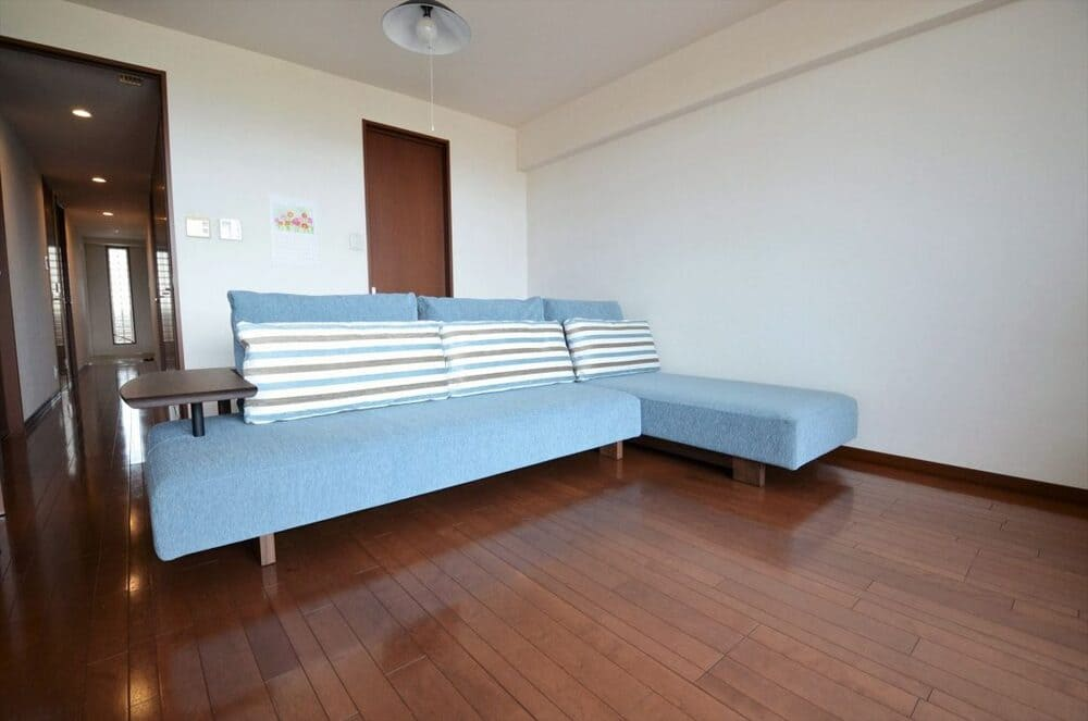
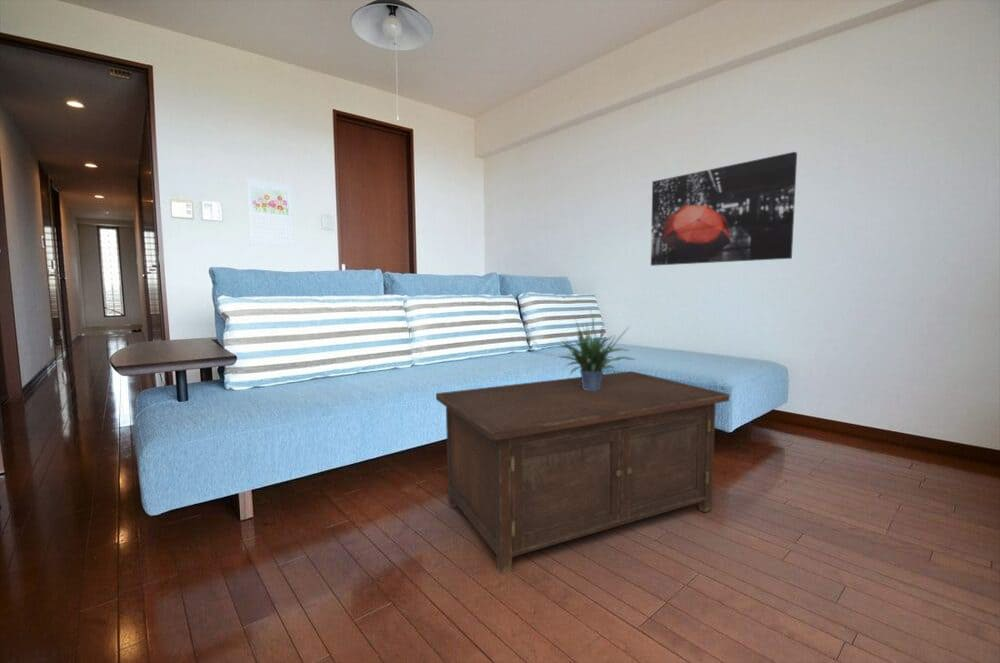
+ potted plant [558,306,637,391]
+ cabinet [435,370,731,576]
+ wall art [650,151,798,267]
